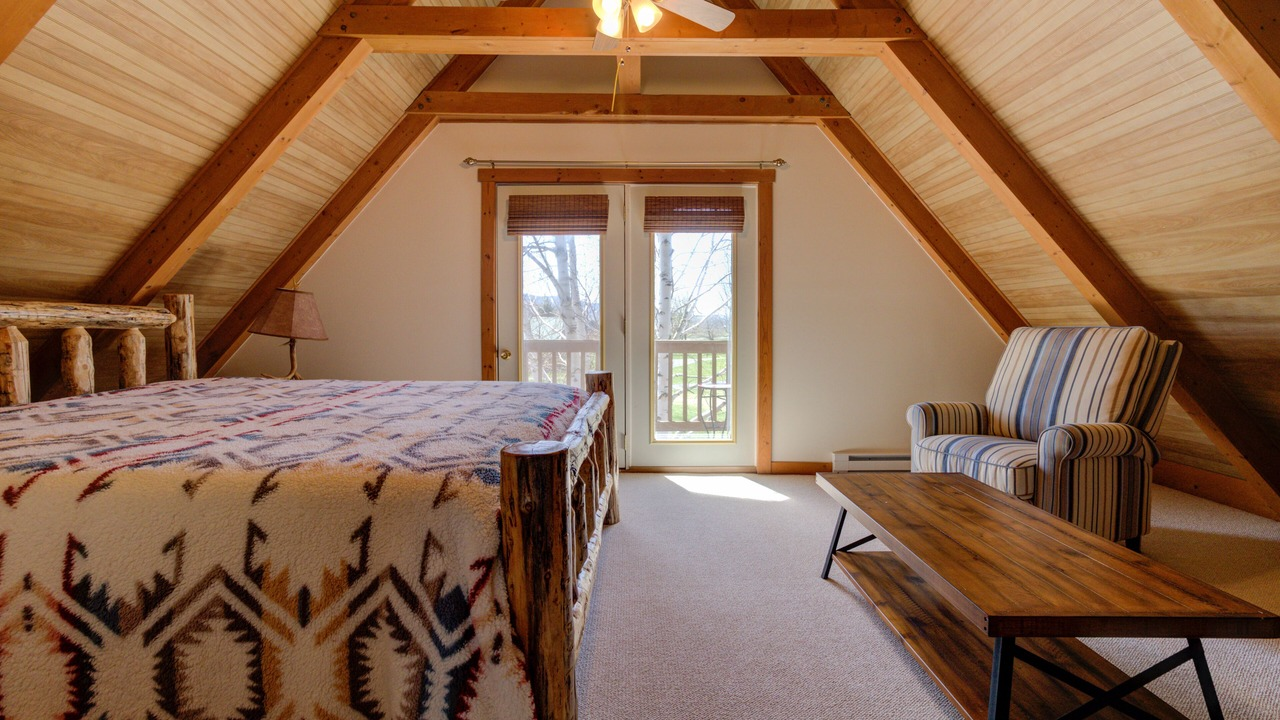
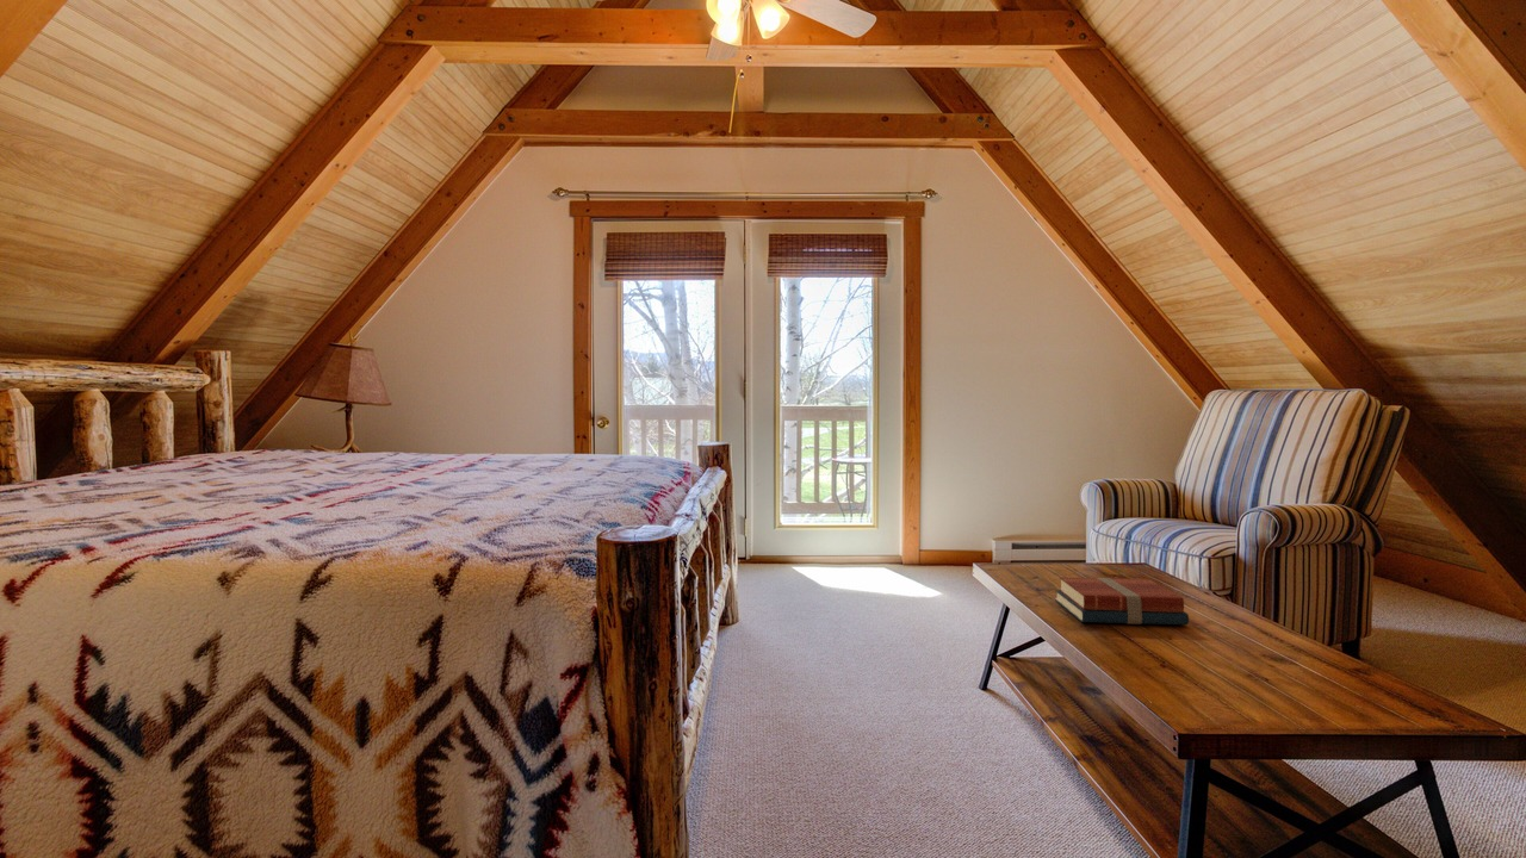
+ books [1054,576,1190,626]
